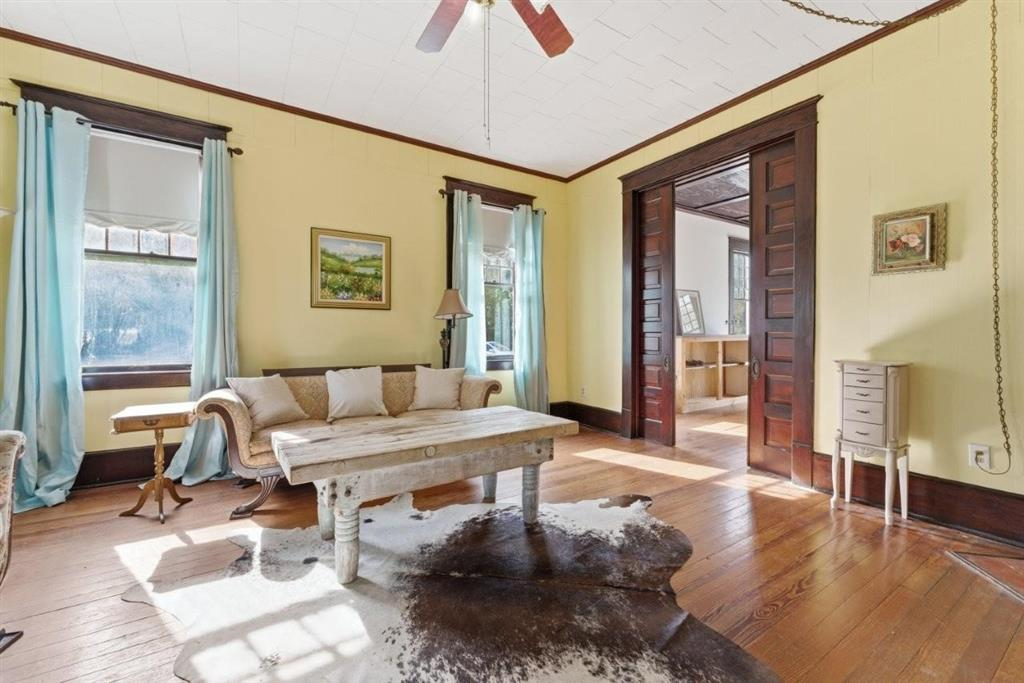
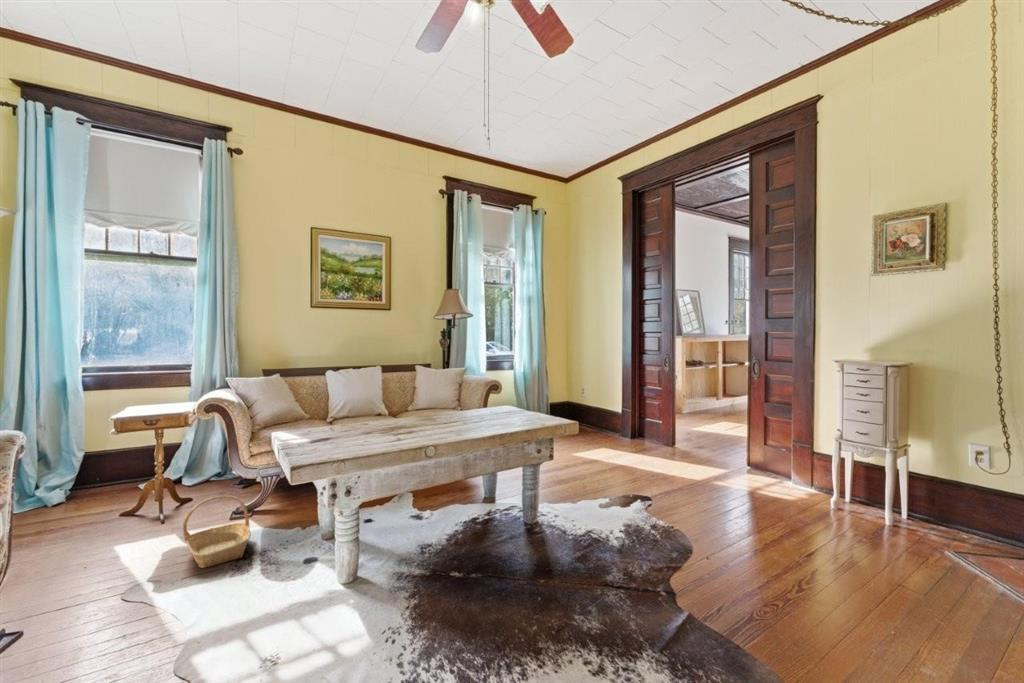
+ basket [182,495,252,569]
